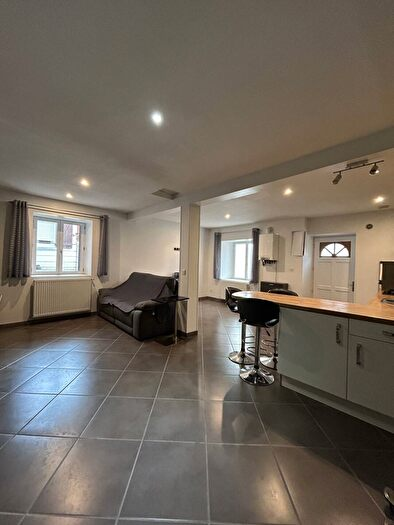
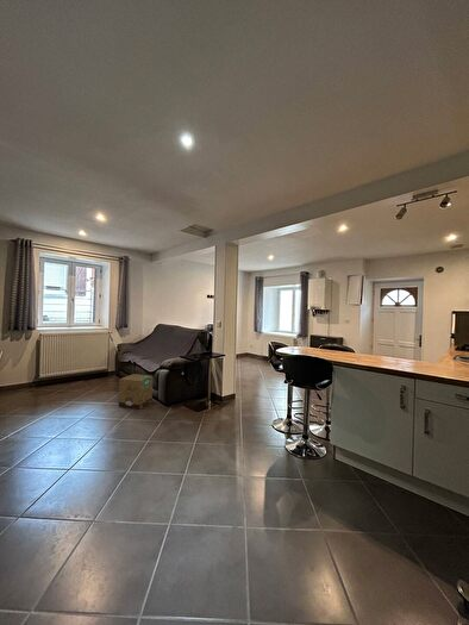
+ cardboard box [118,373,154,411]
